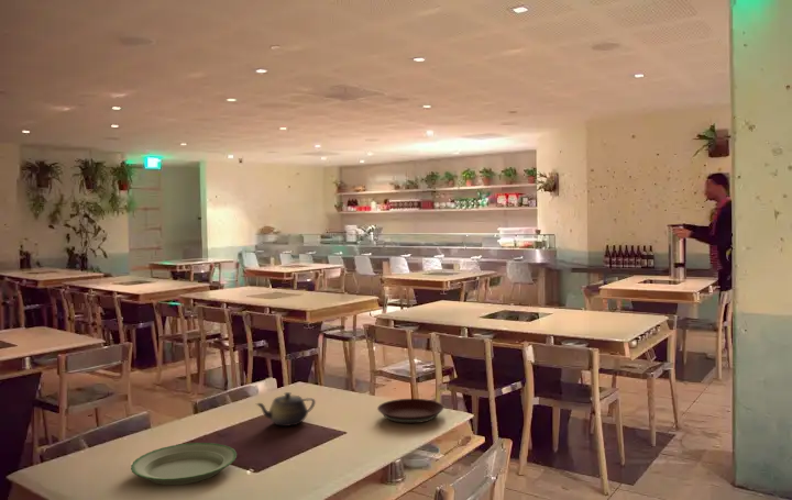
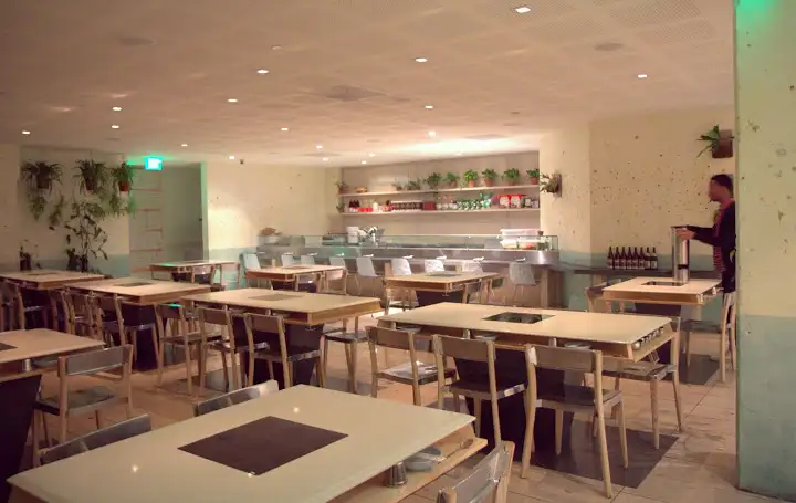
- teapot [255,391,317,427]
- plate [376,398,444,424]
- plate [130,442,238,486]
